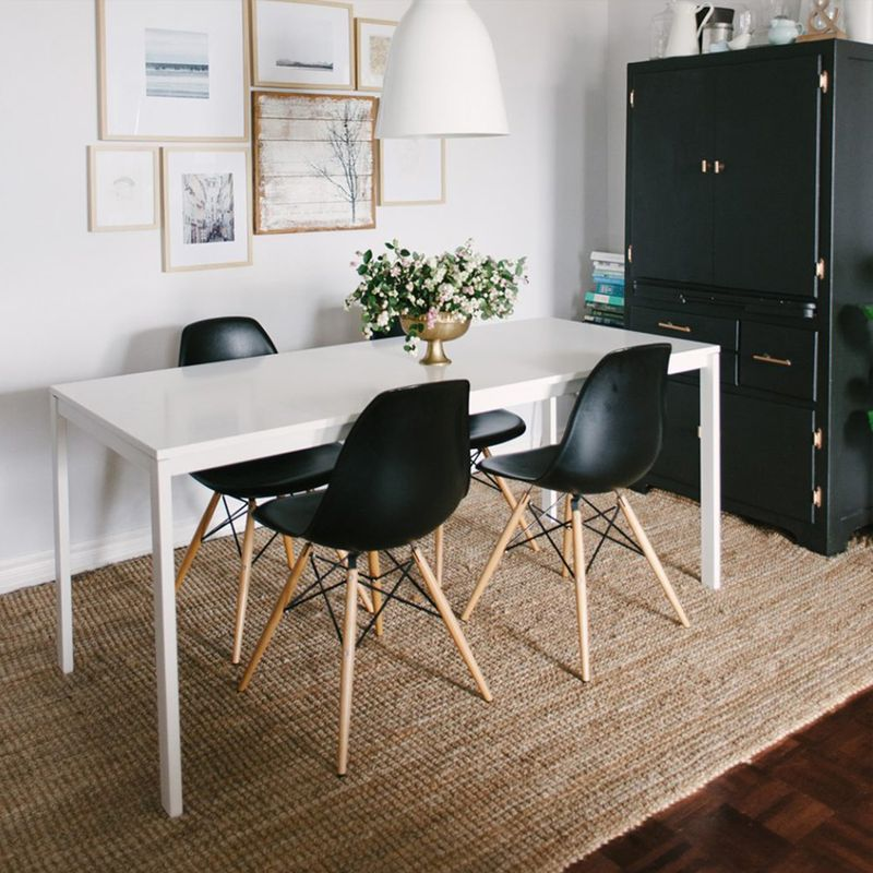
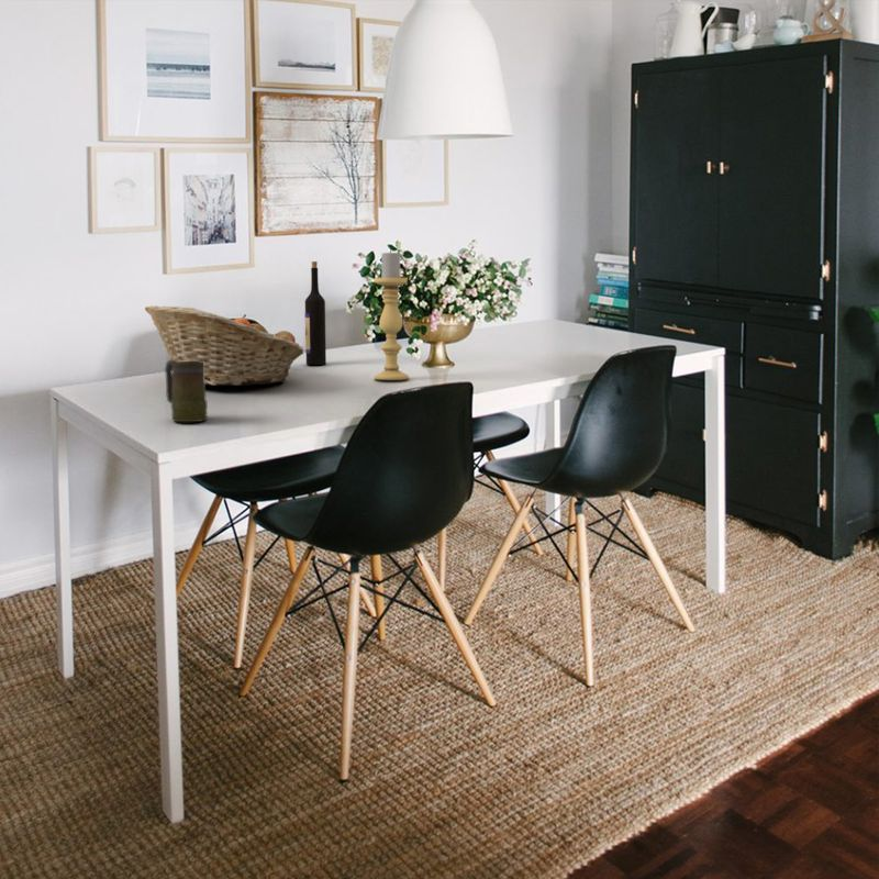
+ wine bottle [304,260,327,366]
+ candle holder [374,249,410,381]
+ mug [164,359,209,423]
+ fruit basket [144,304,304,387]
